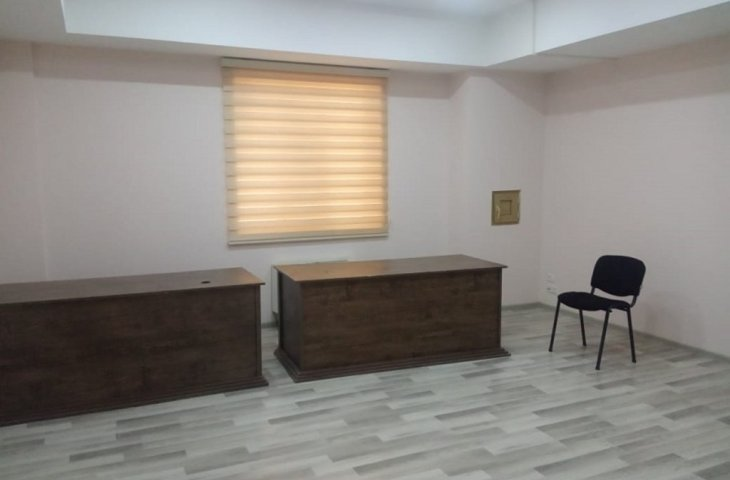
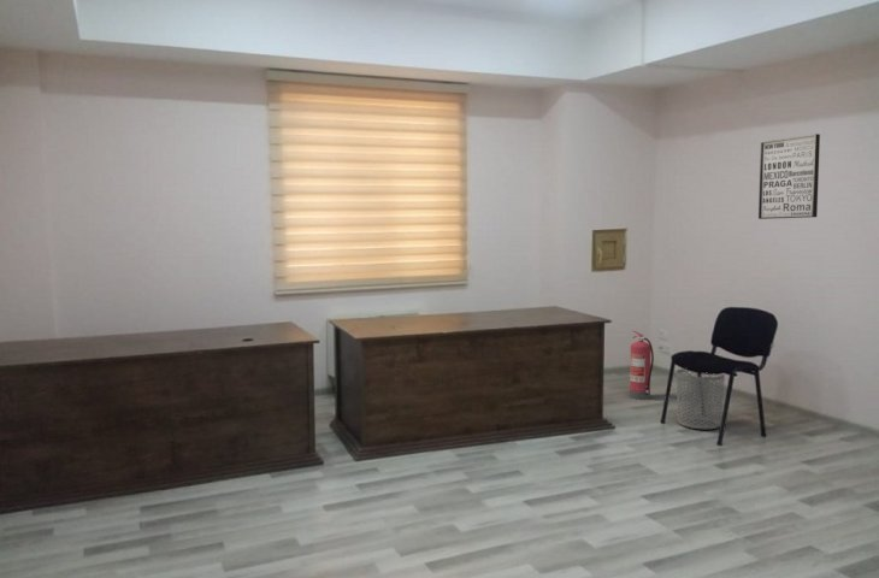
+ wall art [757,132,821,220]
+ waste bin [676,367,726,430]
+ fire extinguisher [629,330,655,401]
